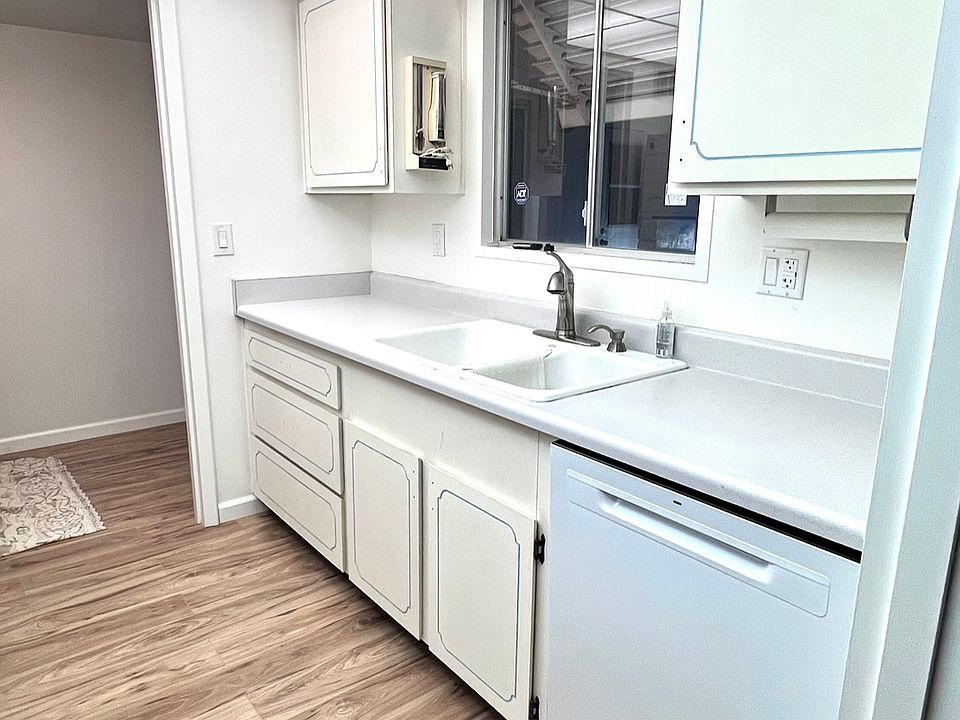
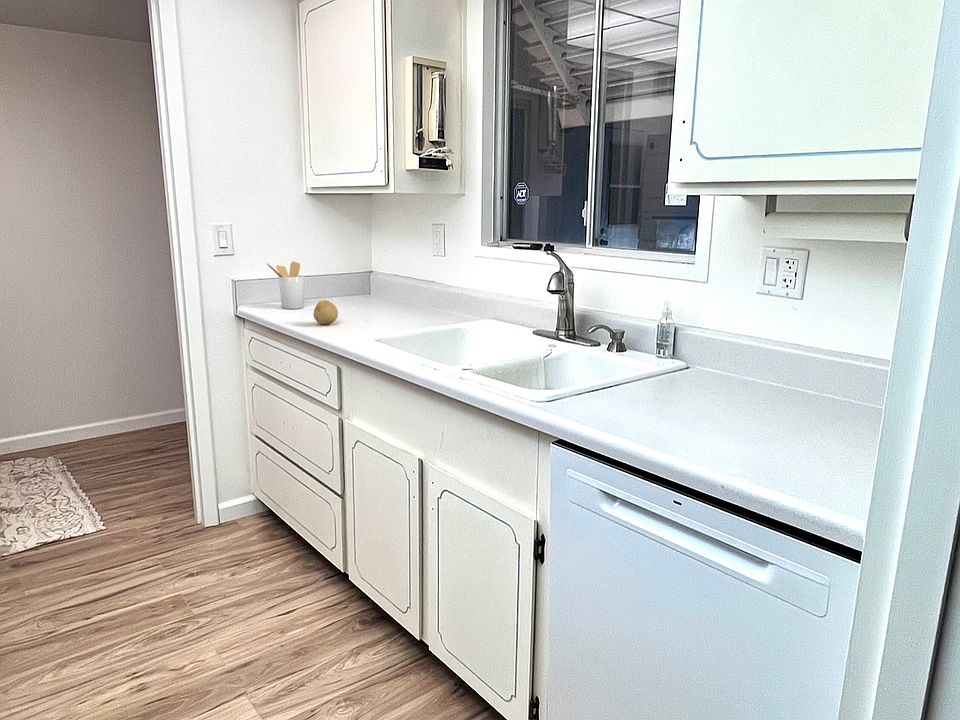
+ fruit [313,299,339,325]
+ utensil holder [266,261,306,310]
